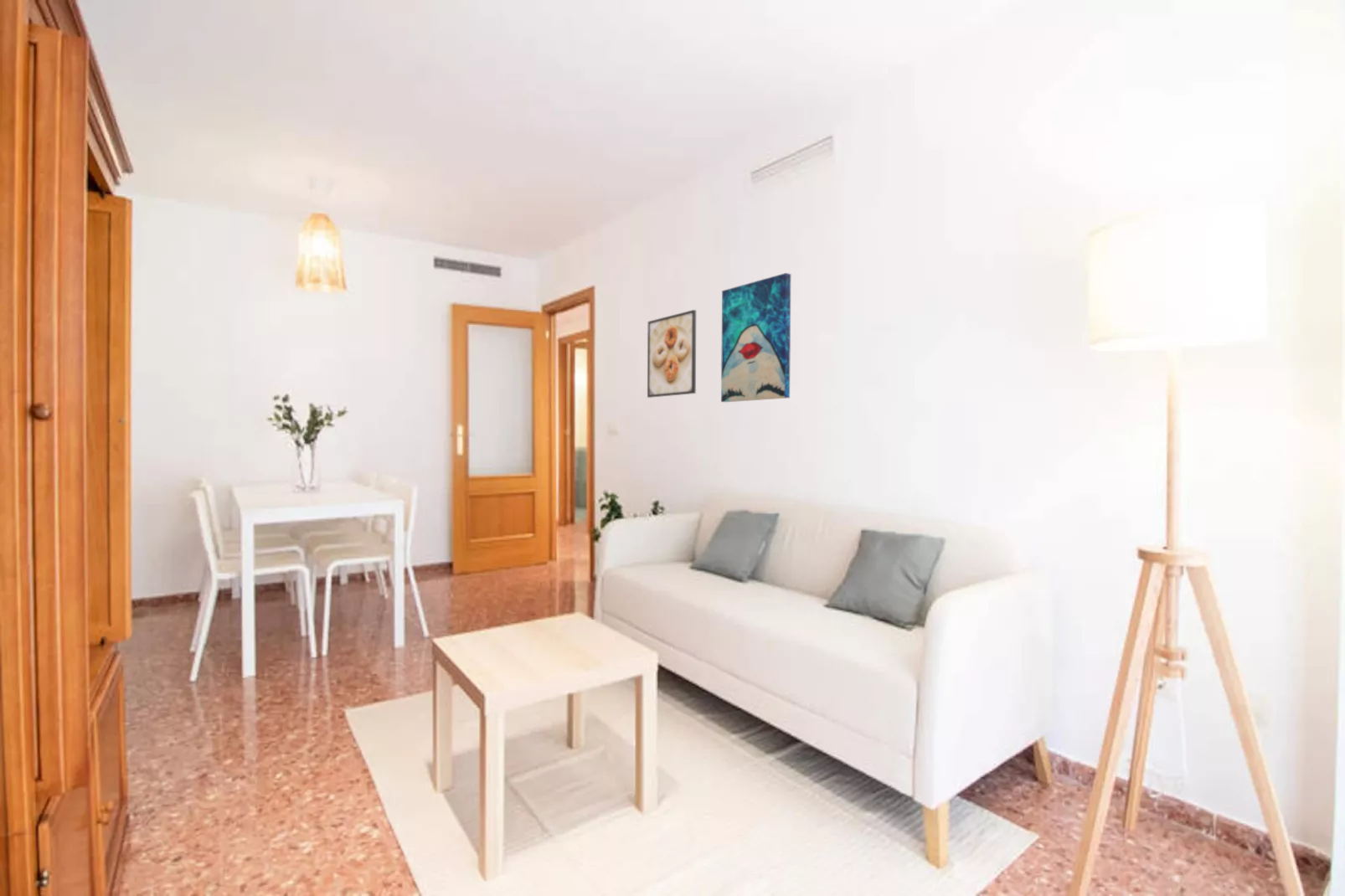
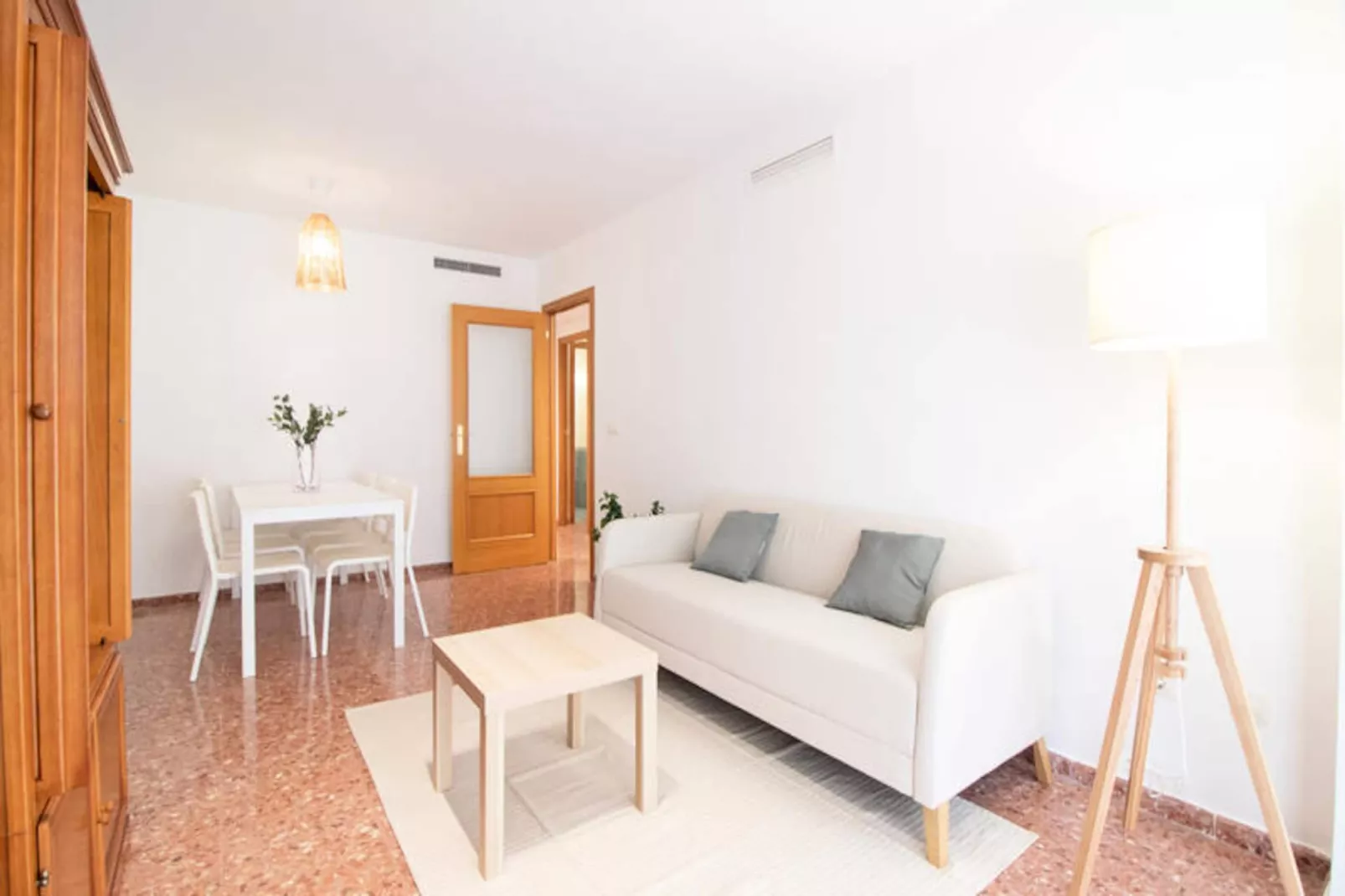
- wall art [720,272,791,403]
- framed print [647,309,697,399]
